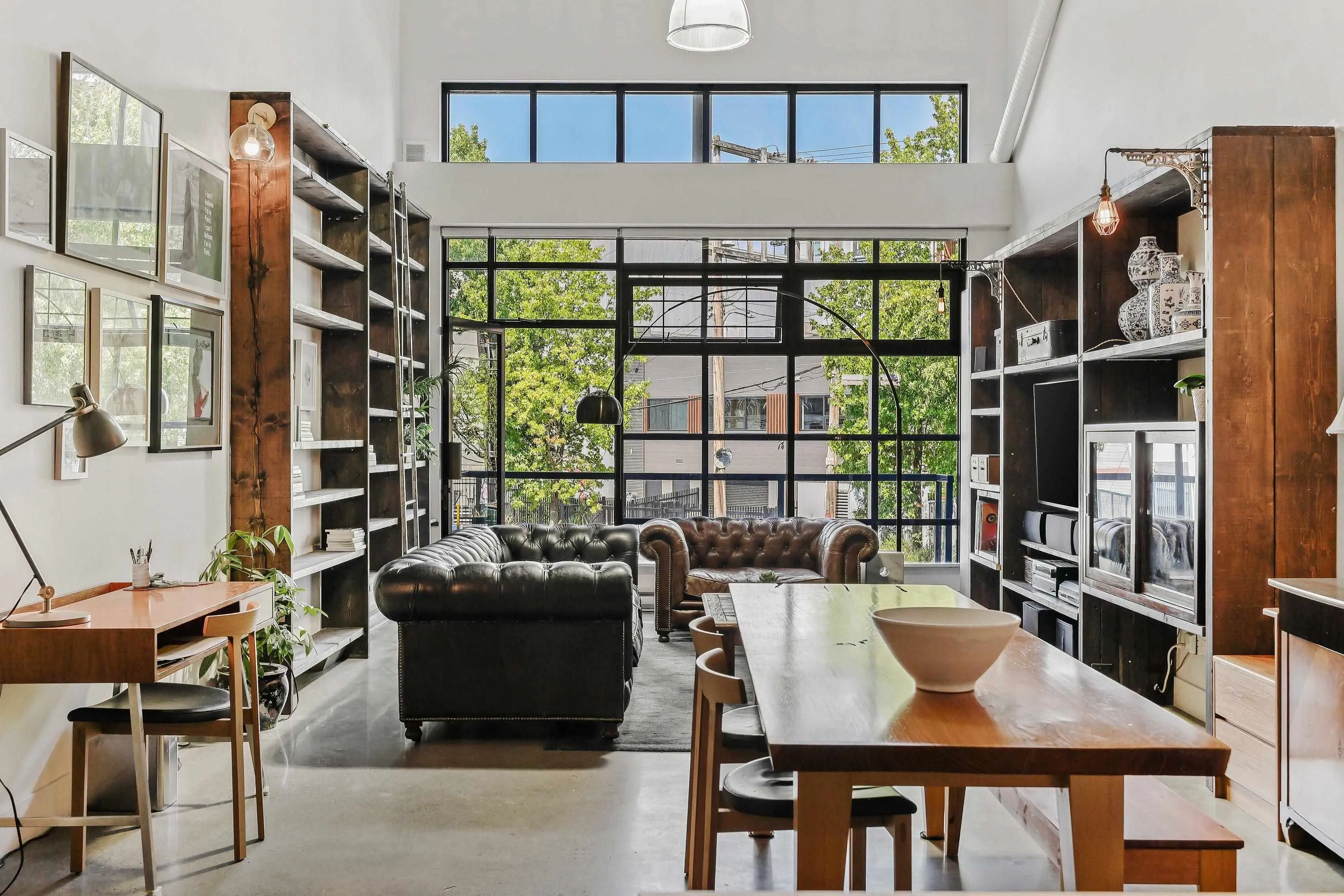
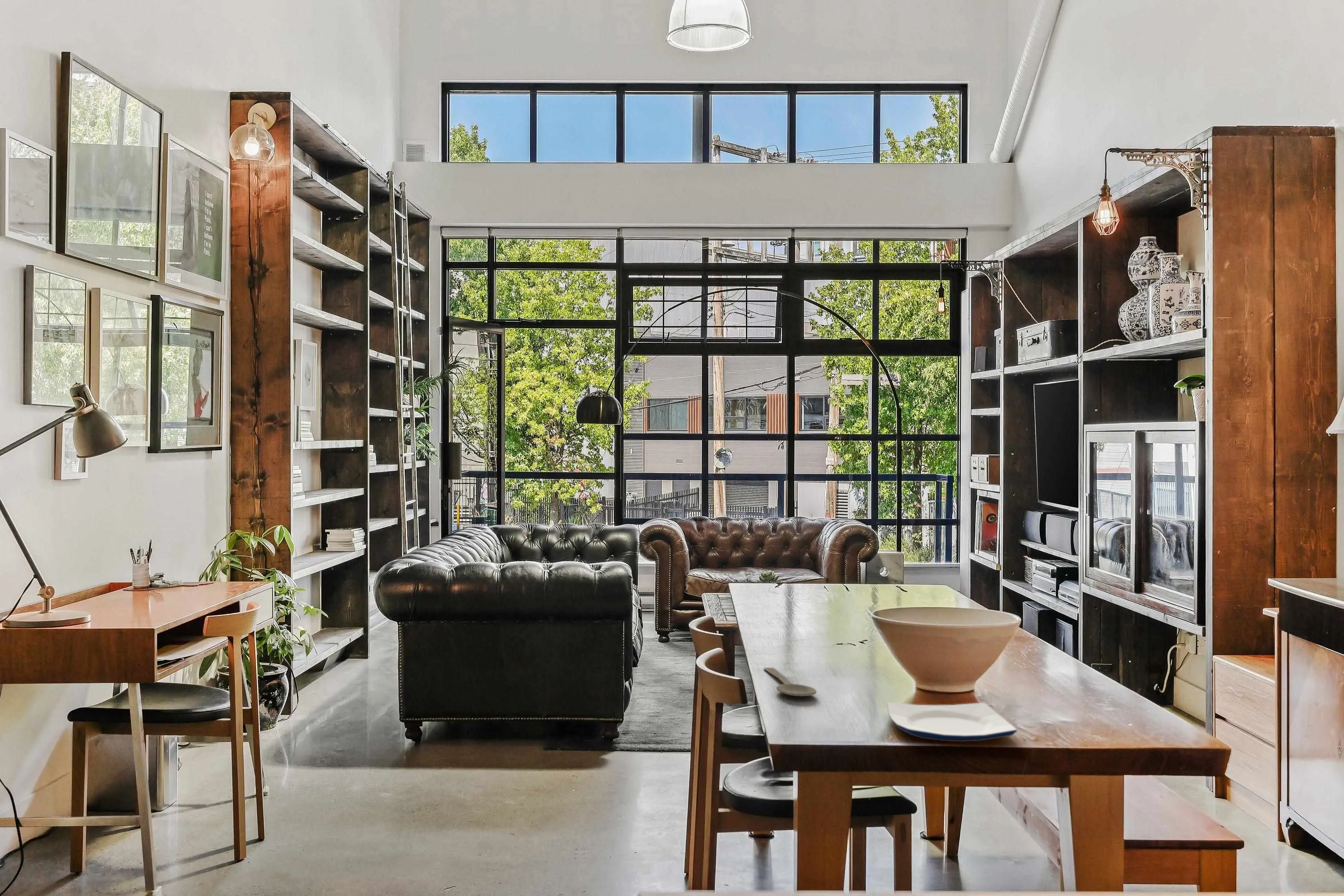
+ wooden spoon [763,667,817,697]
+ plate [887,702,1017,742]
